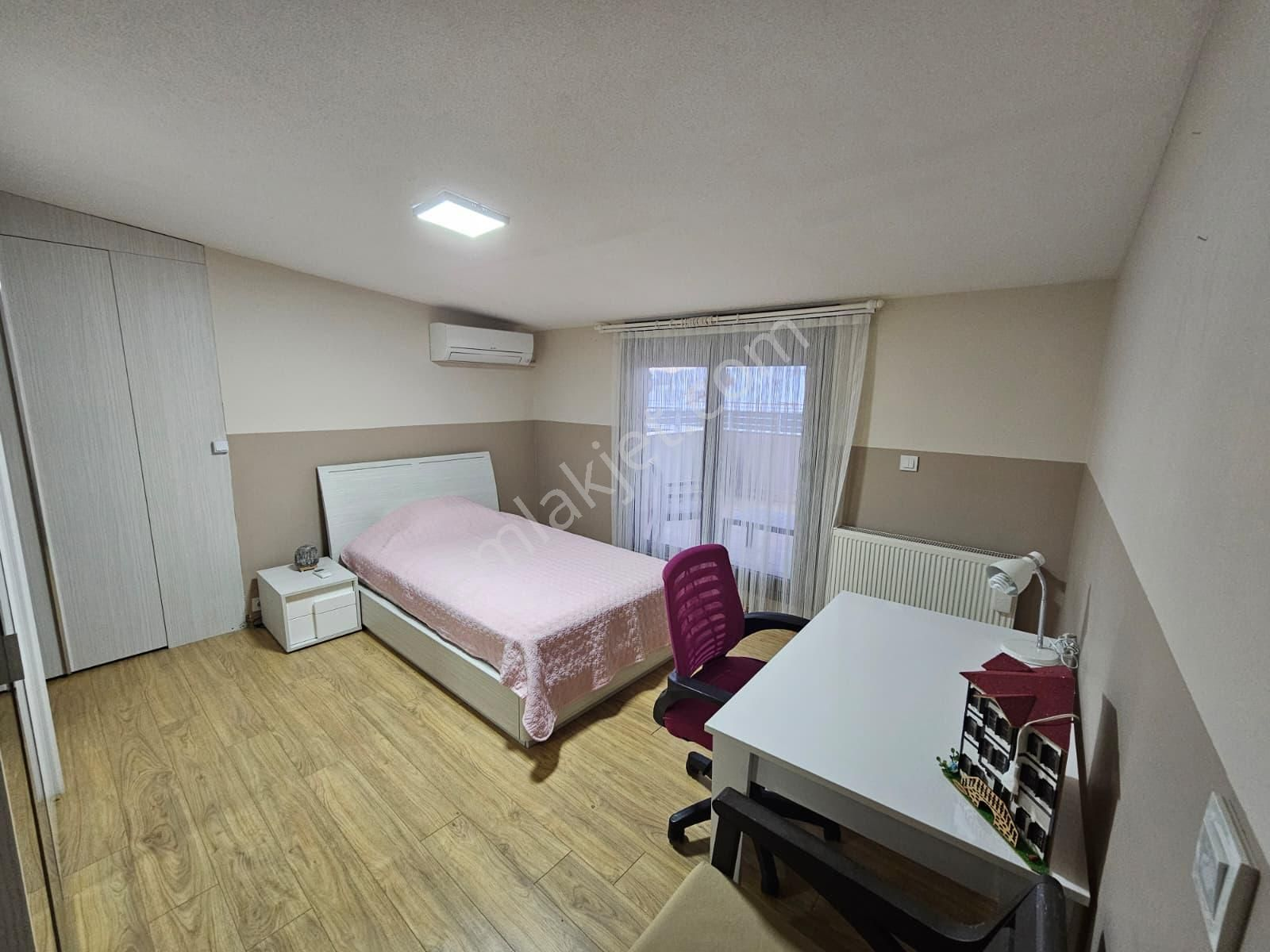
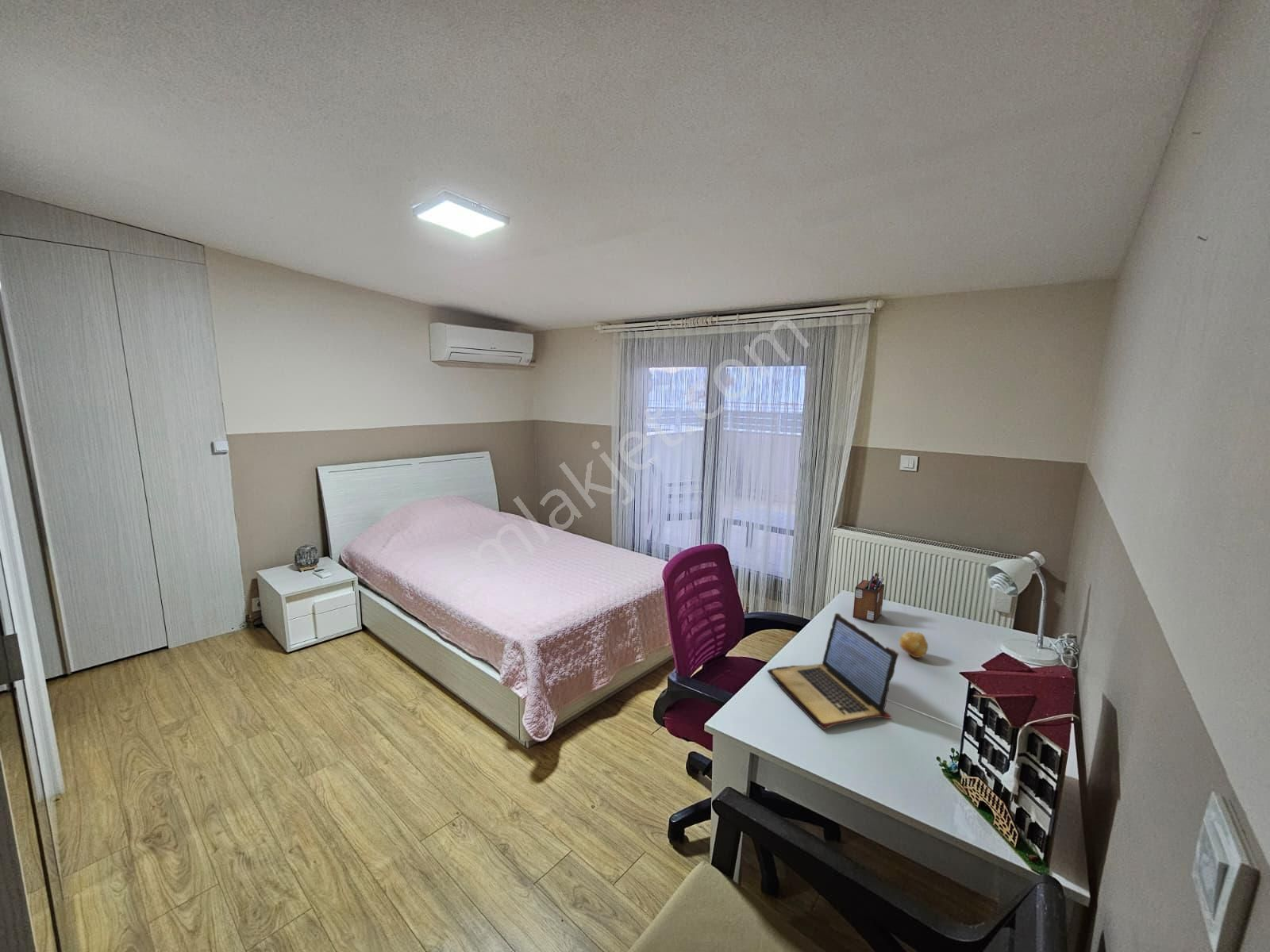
+ fruit [899,631,929,658]
+ laptop [766,612,899,731]
+ desk organizer [852,572,885,624]
